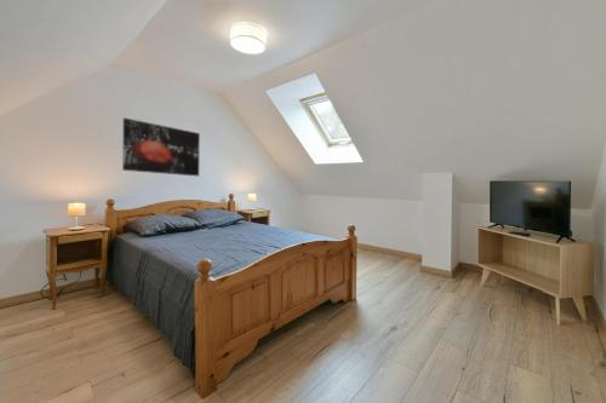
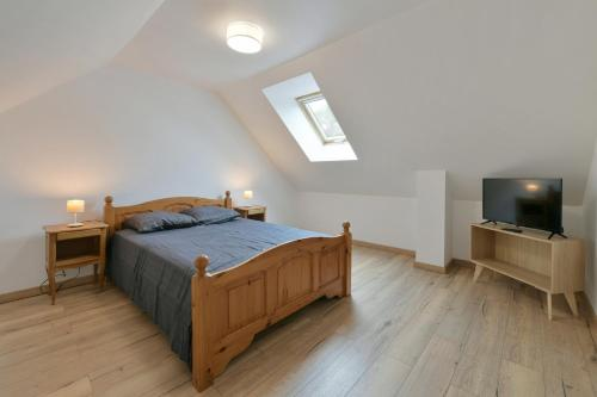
- wall art [121,116,201,177]
